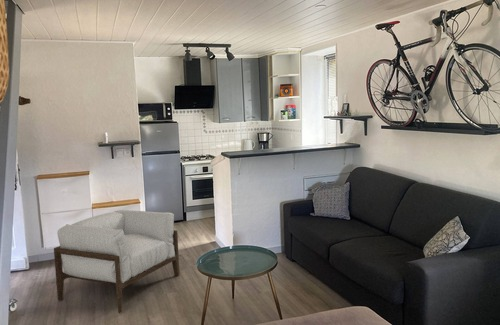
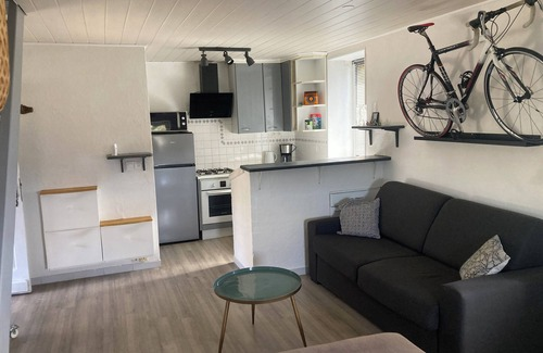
- armchair [53,209,181,314]
